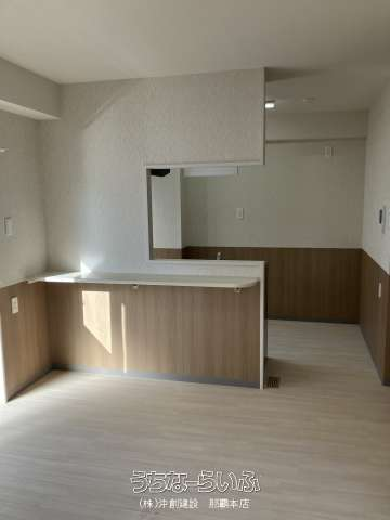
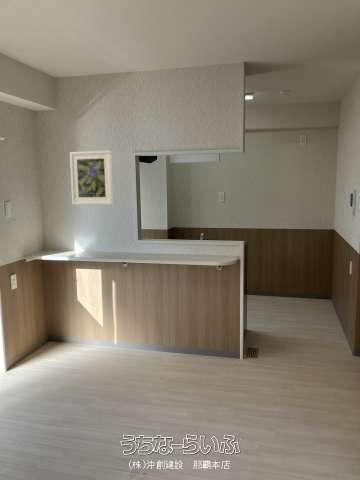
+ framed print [69,150,114,206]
